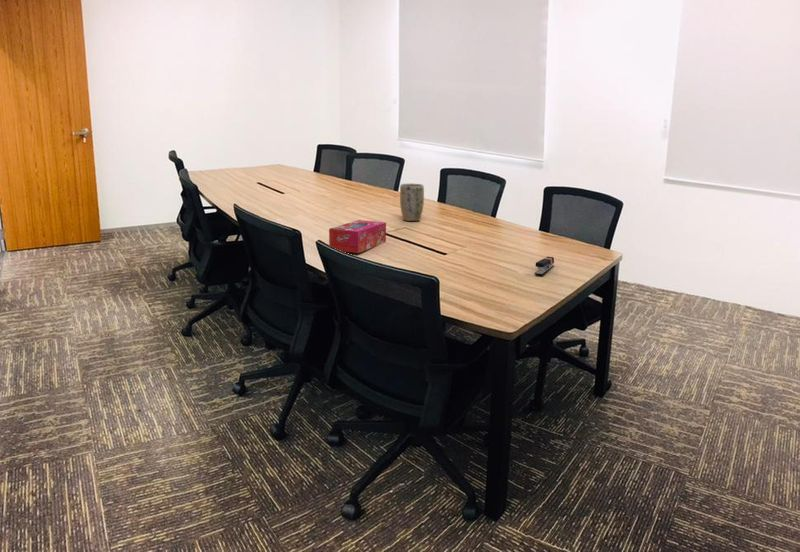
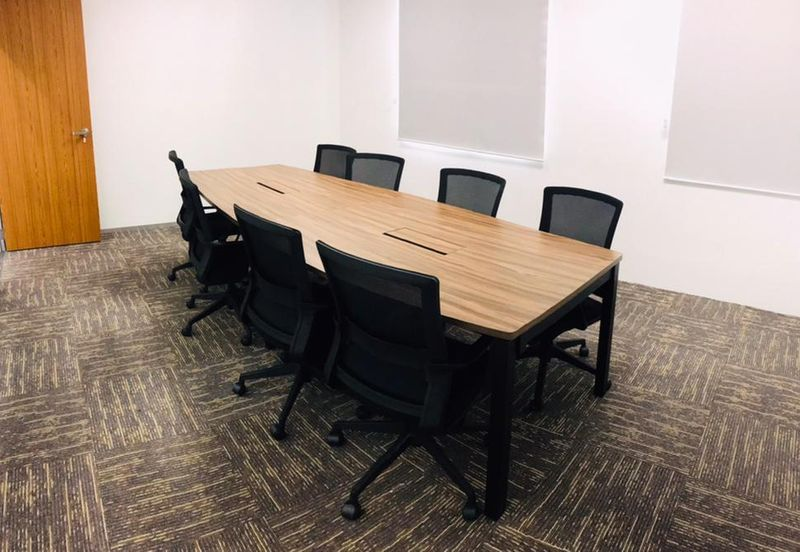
- plant pot [399,183,425,222]
- stapler [534,256,555,276]
- tissue box [328,219,387,254]
